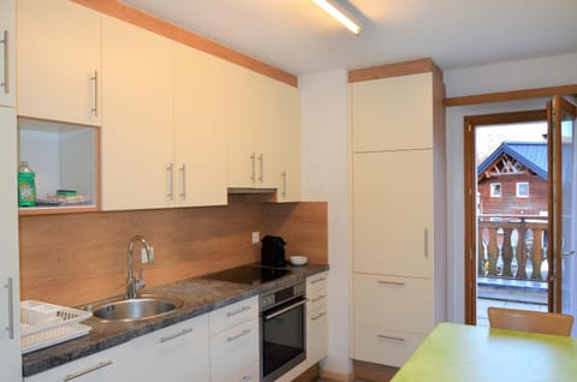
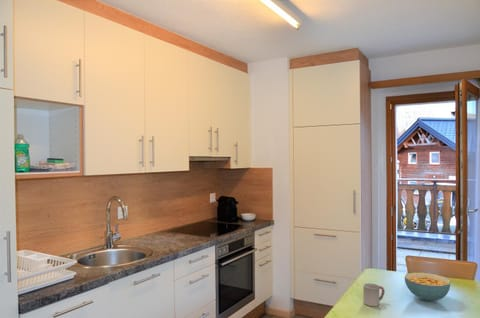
+ cereal bowl [404,272,452,303]
+ cup [362,282,386,307]
